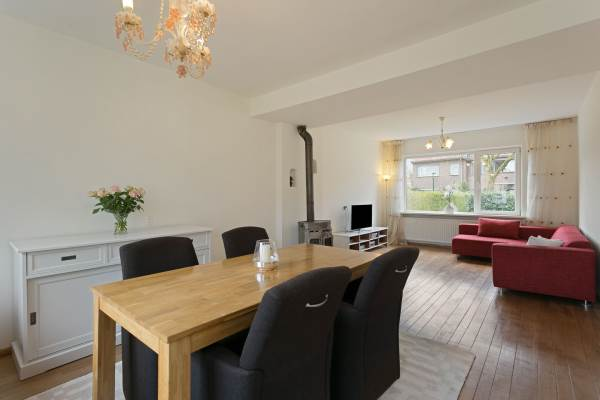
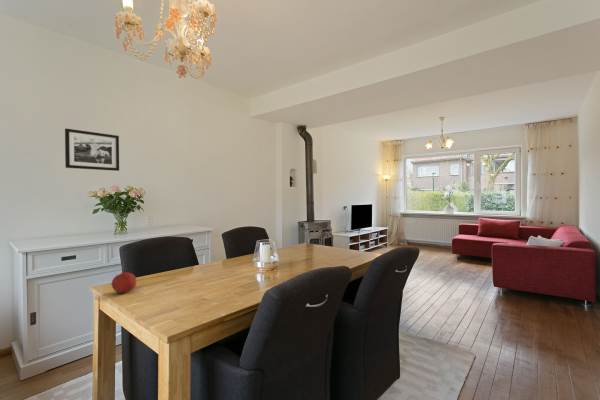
+ picture frame [64,128,120,172]
+ fruit [111,270,138,294]
